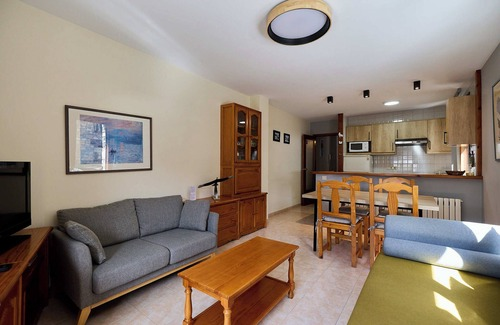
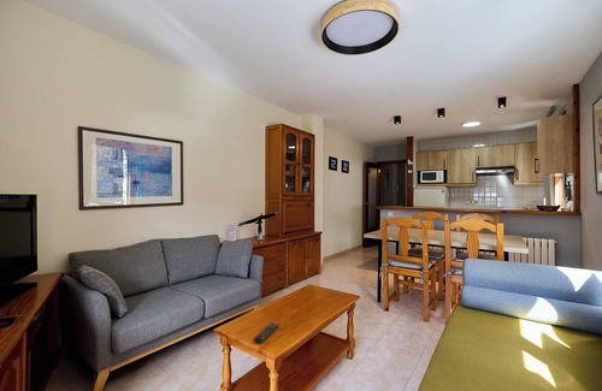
+ remote control [253,321,281,345]
